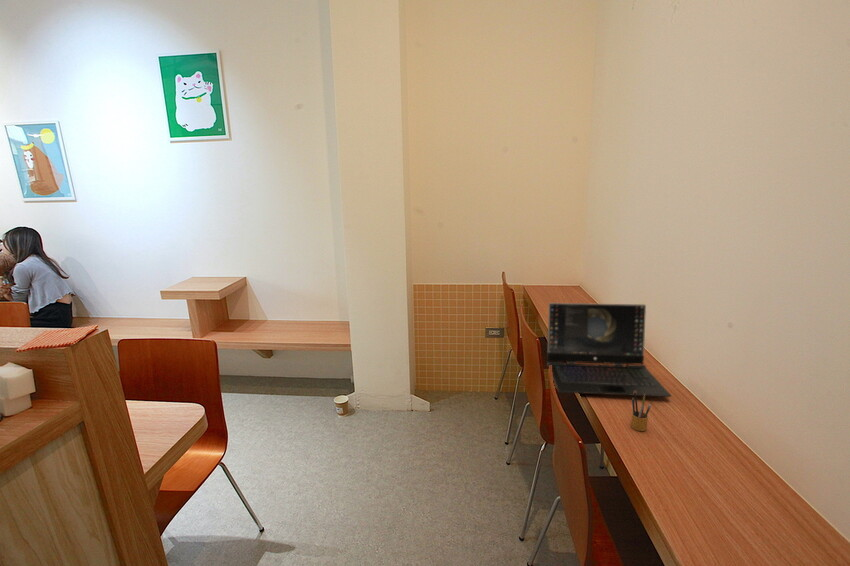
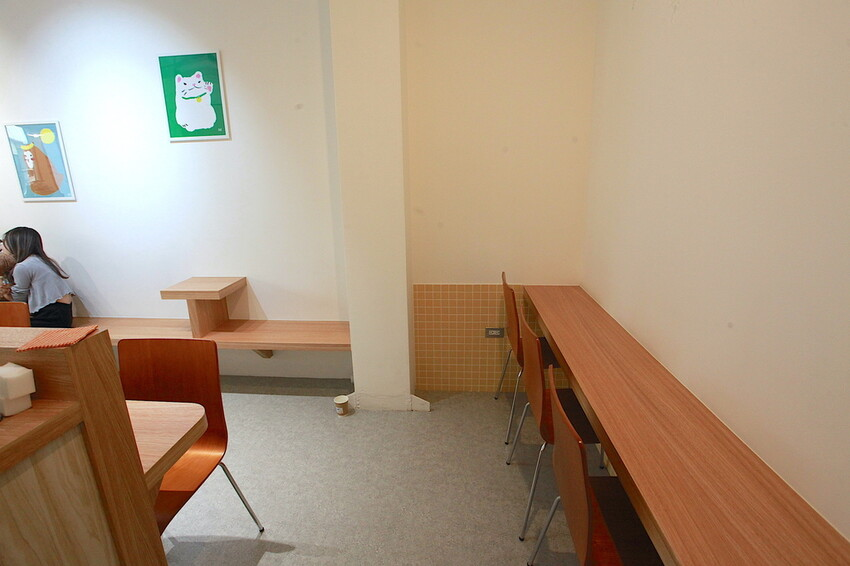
- pencil box [630,391,652,432]
- laptop [546,302,672,398]
